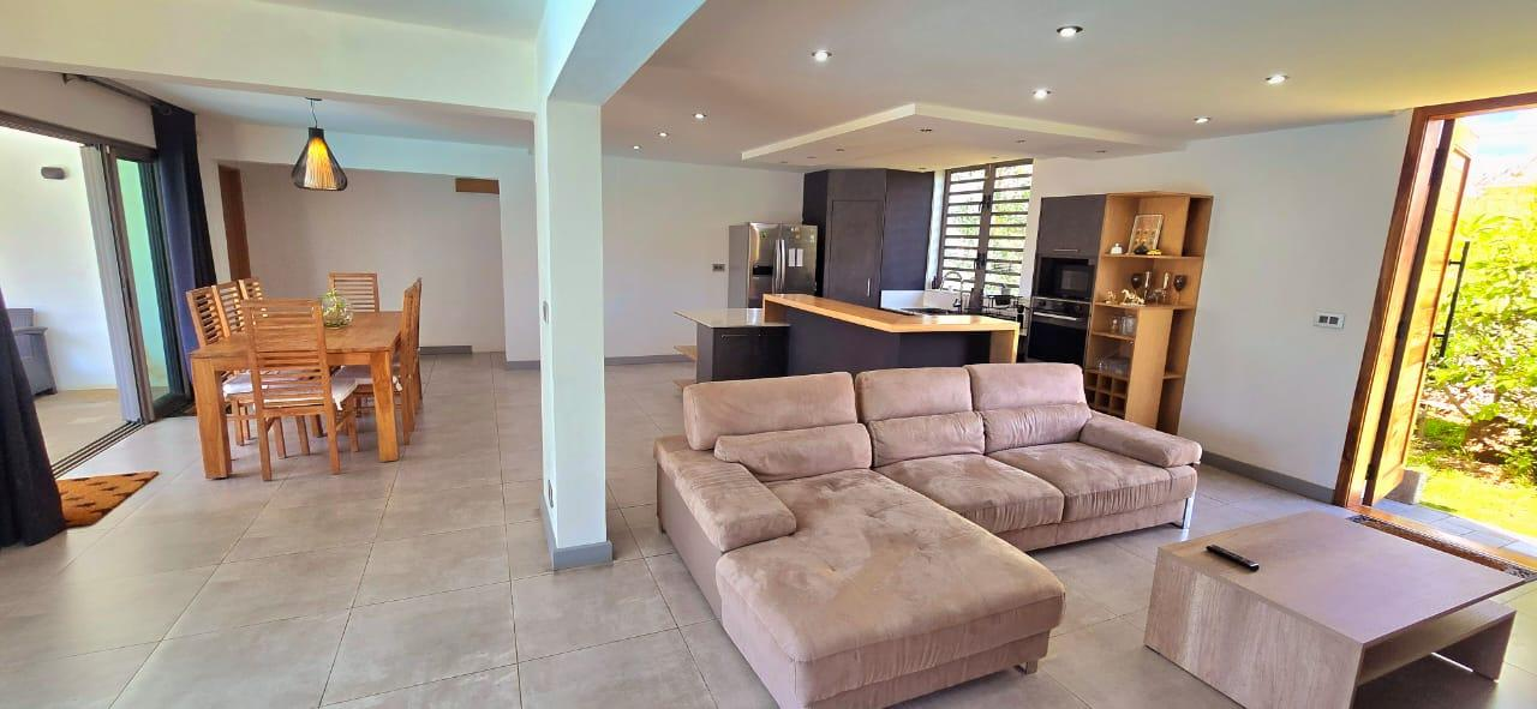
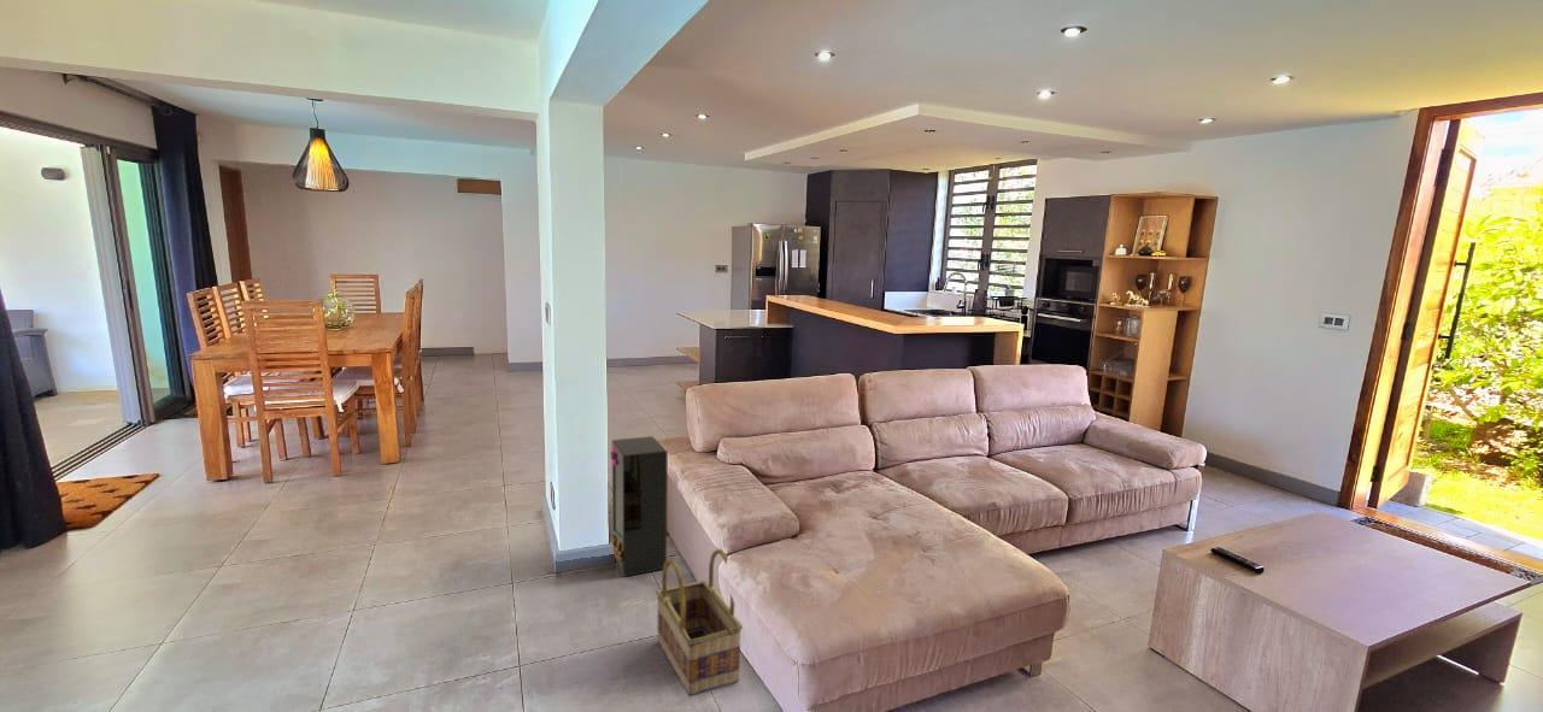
+ speaker [610,435,669,577]
+ basket [655,548,744,698]
